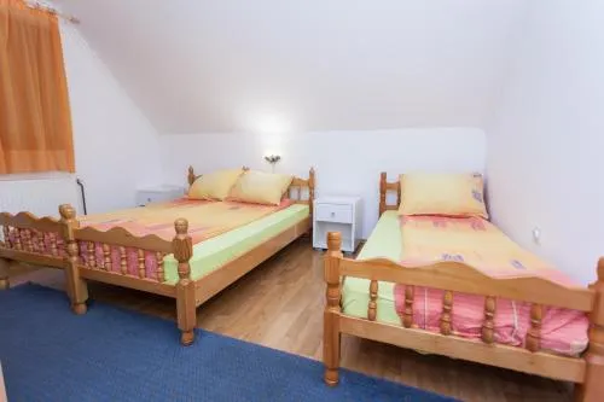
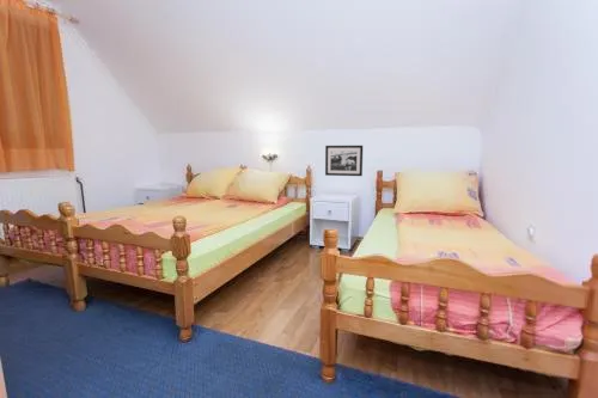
+ picture frame [324,145,364,177]
